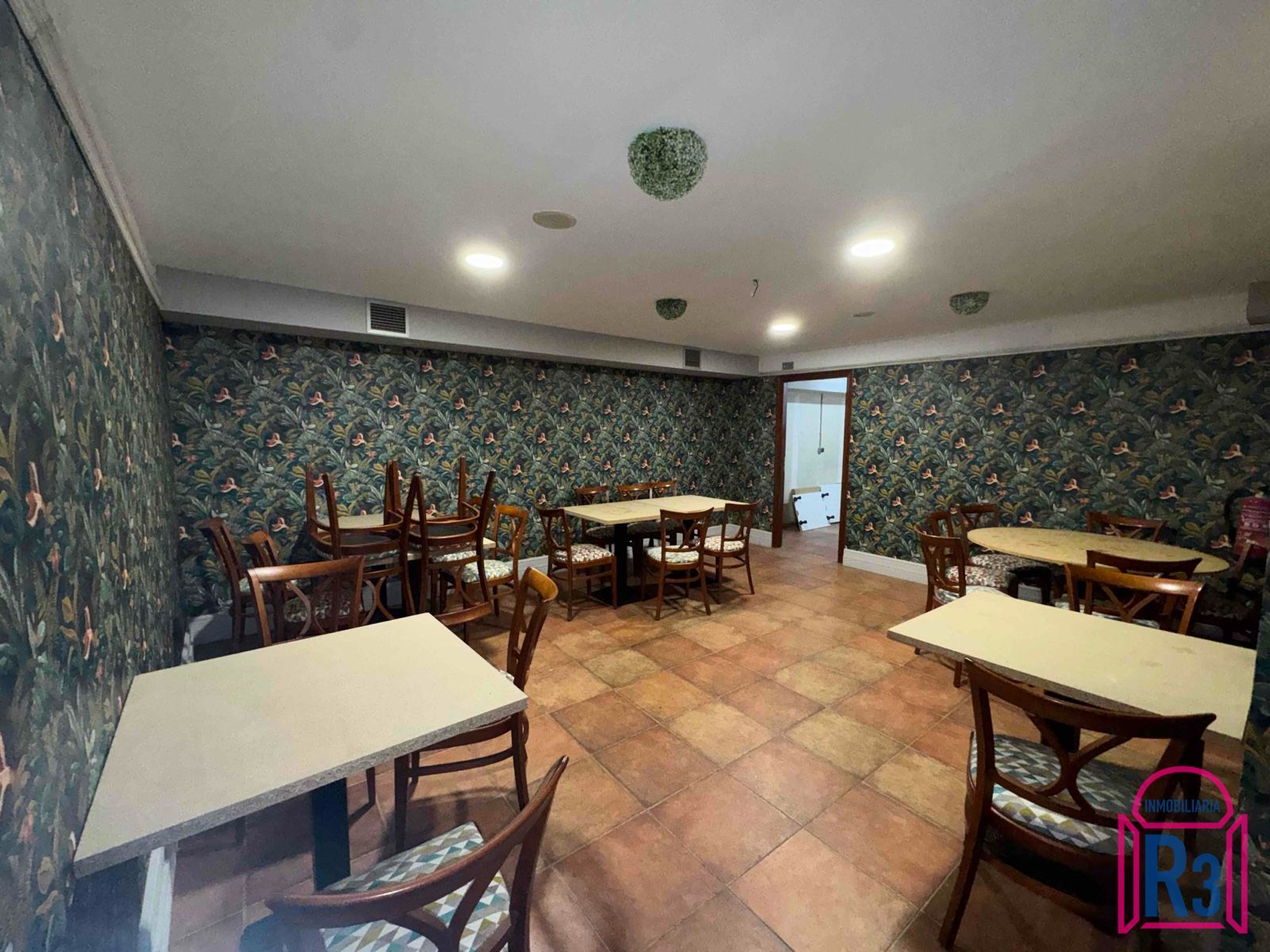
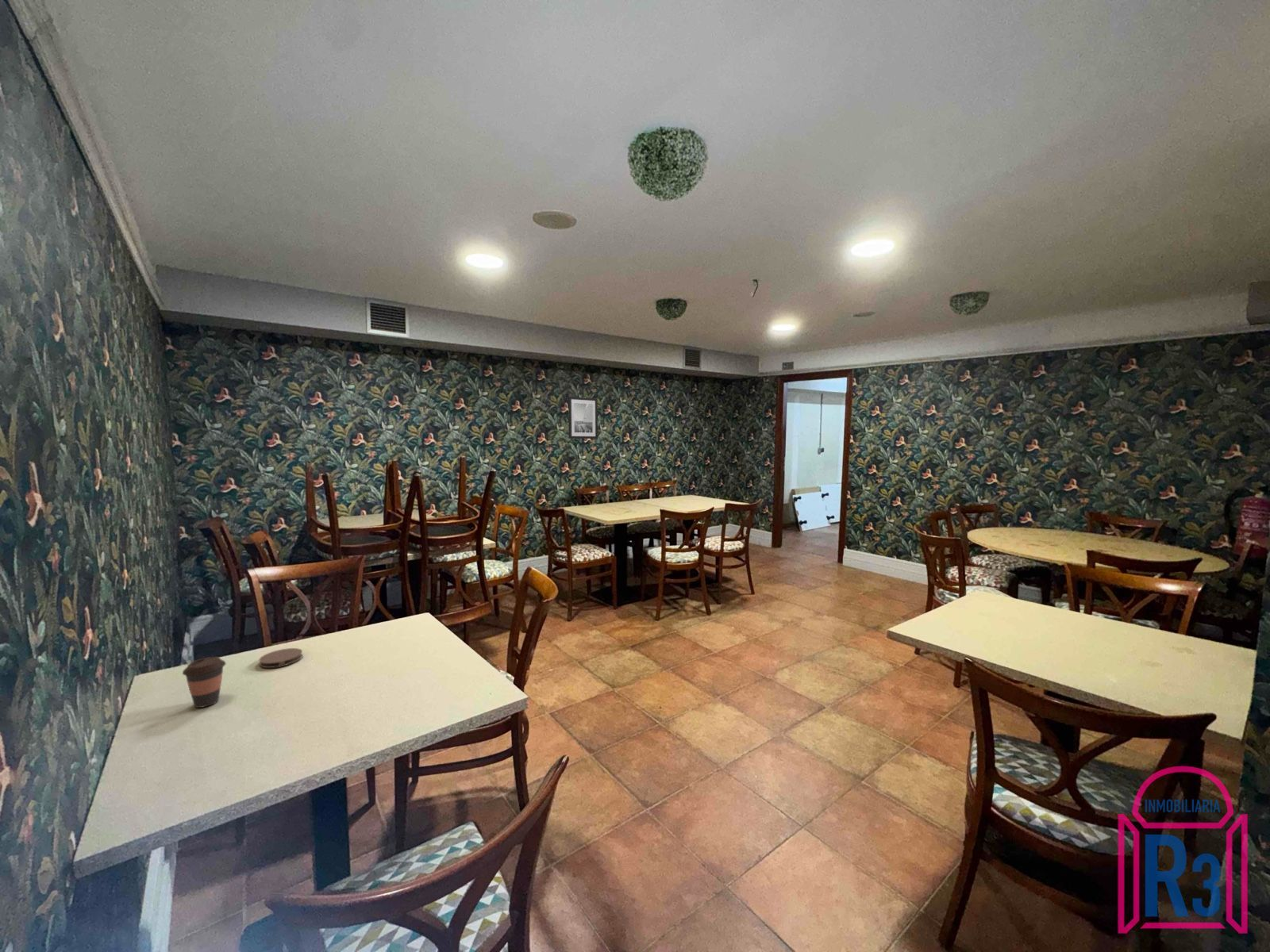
+ wall art [568,396,598,440]
+ coffee cup [182,656,226,708]
+ coaster [258,647,303,669]
